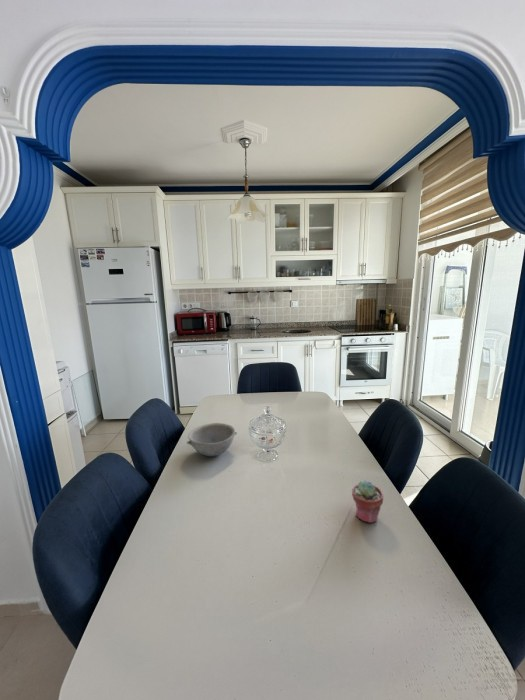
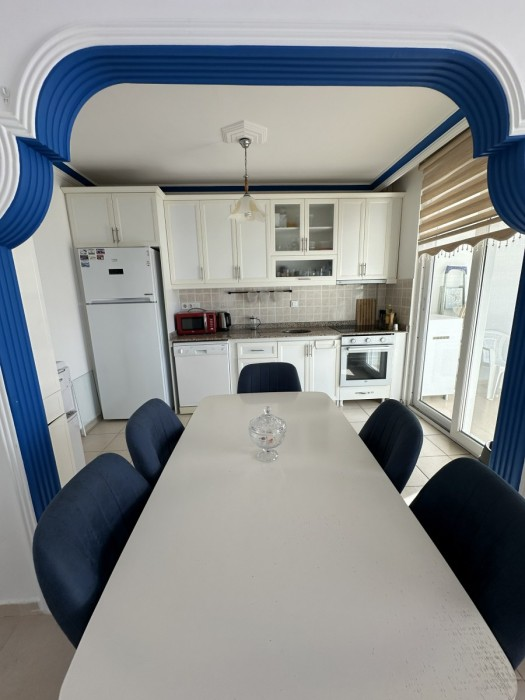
- potted succulent [351,480,384,524]
- bowl [186,422,238,457]
